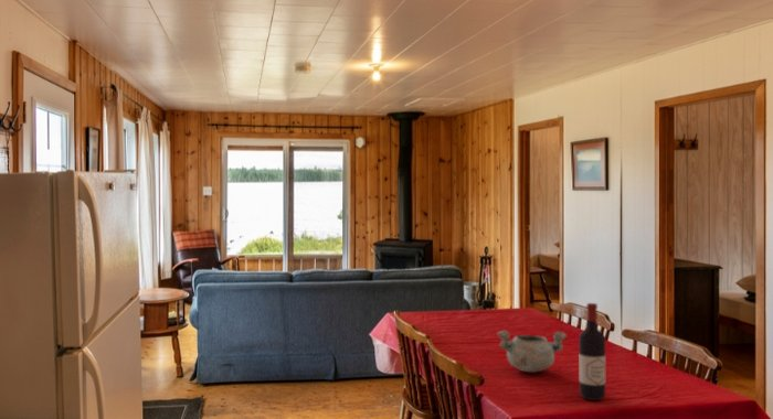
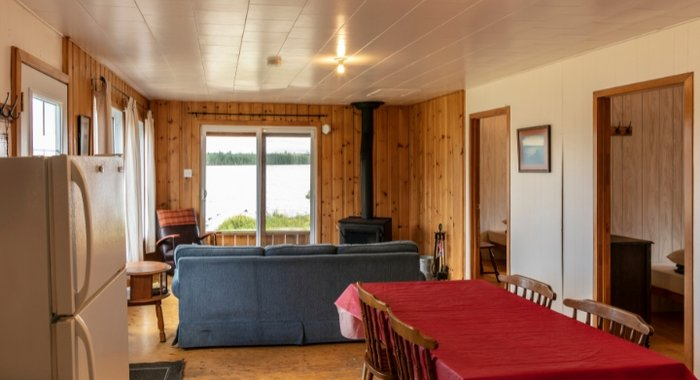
- wine bottle [578,302,606,401]
- decorative bowl [496,329,568,374]
